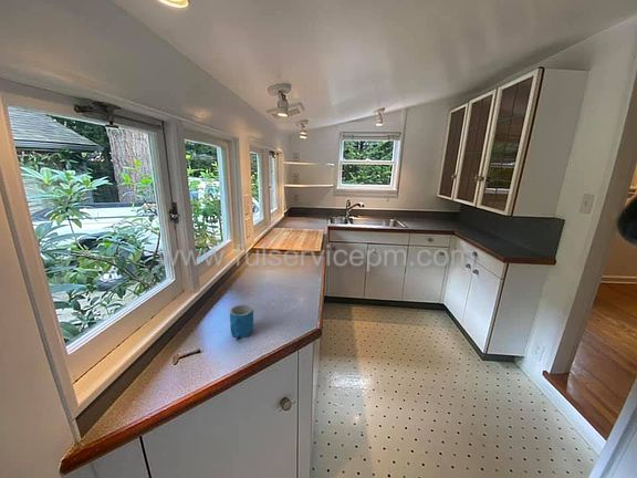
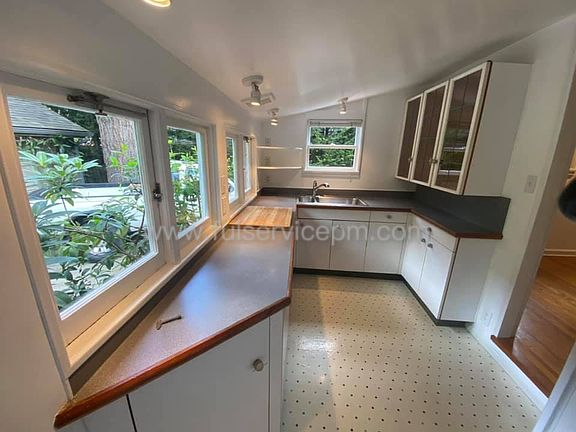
- mug [229,303,254,339]
